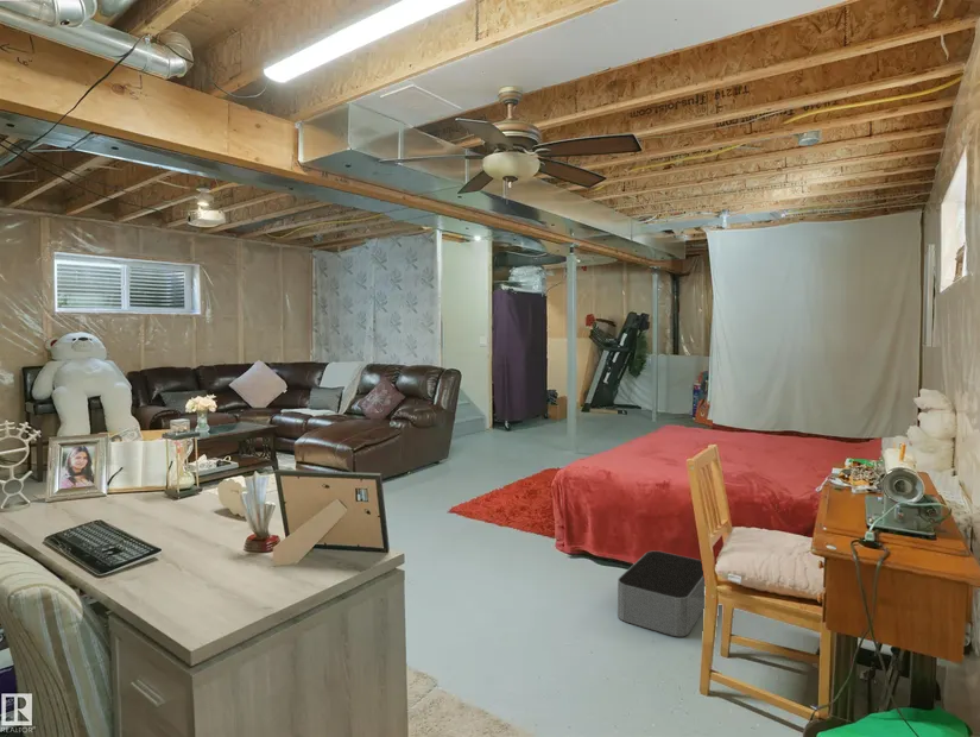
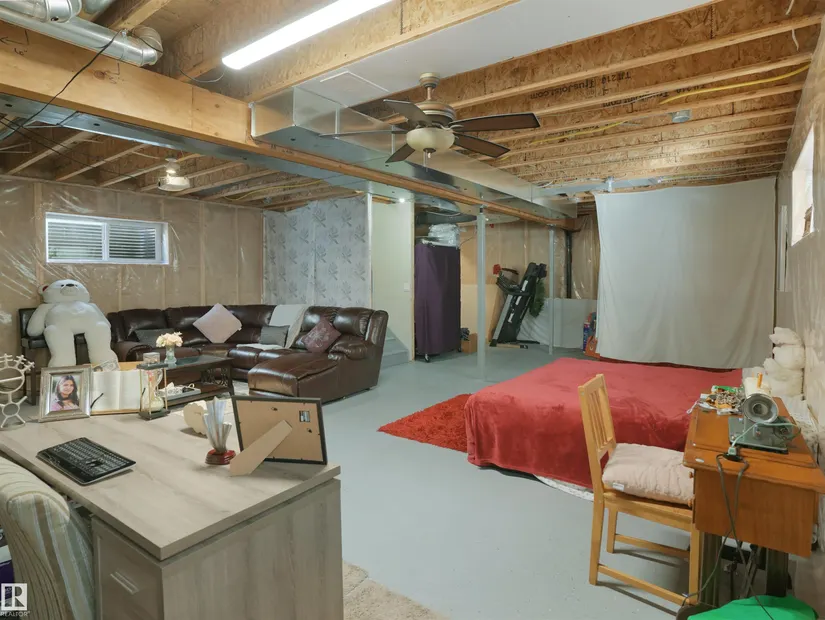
- storage bin [617,550,706,637]
